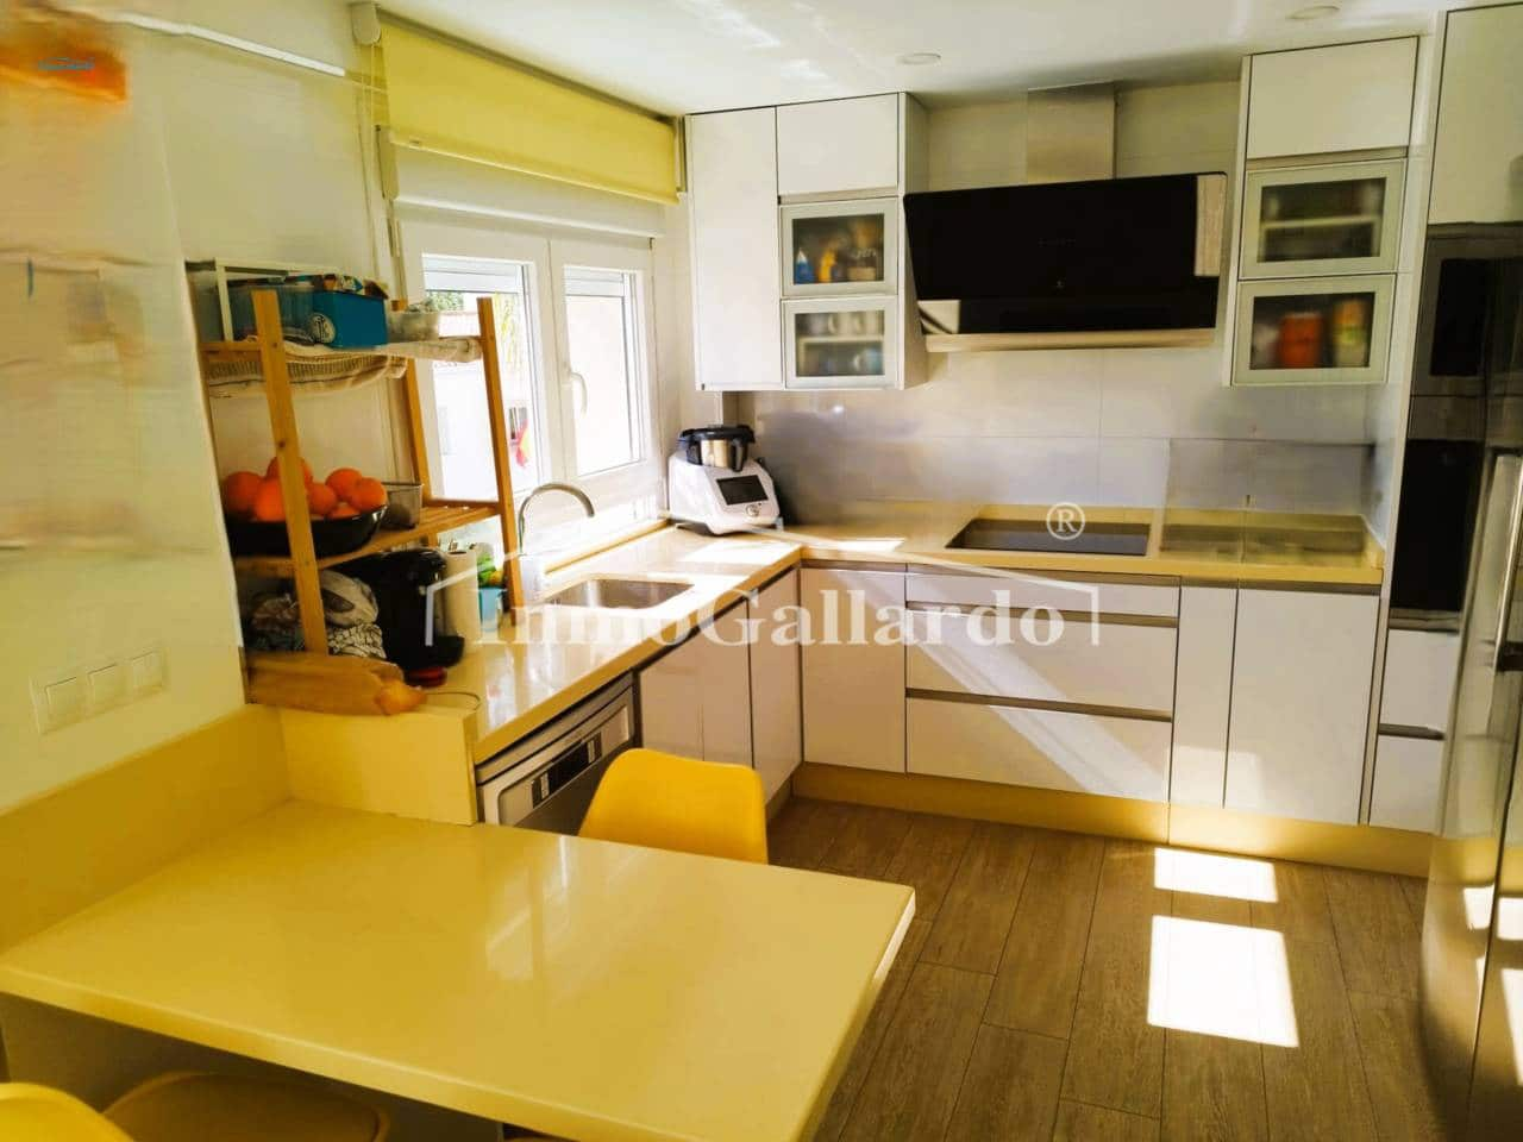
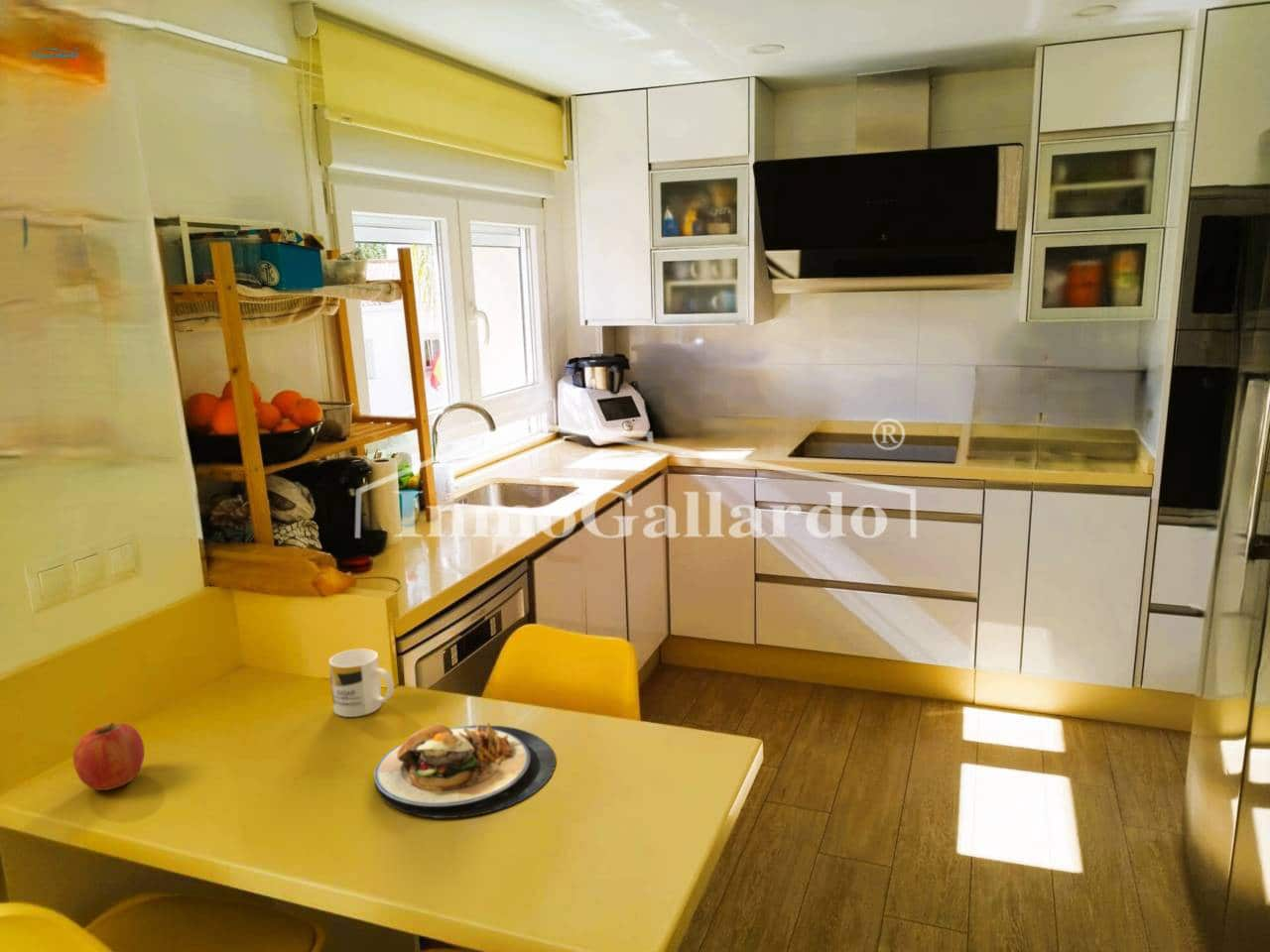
+ plate [374,722,557,819]
+ mug [328,648,395,718]
+ fruit [72,722,146,791]
